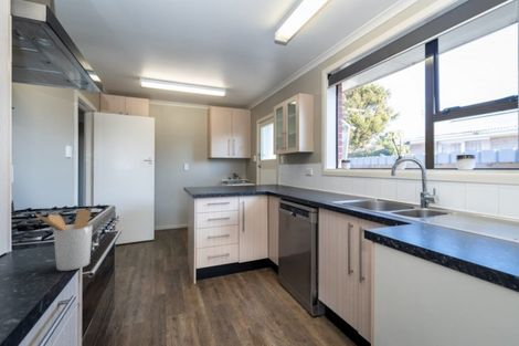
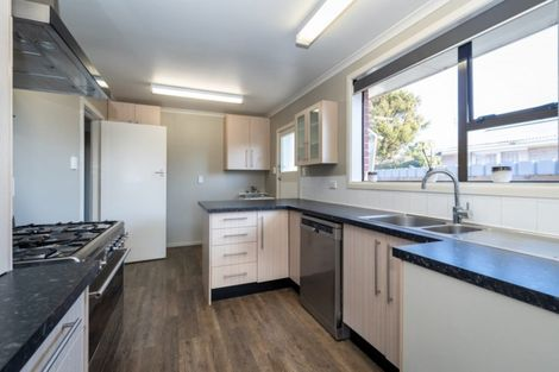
- utensil holder [34,208,94,272]
